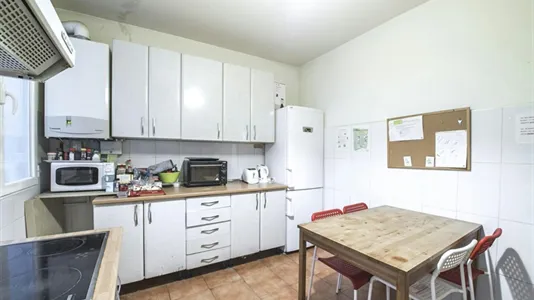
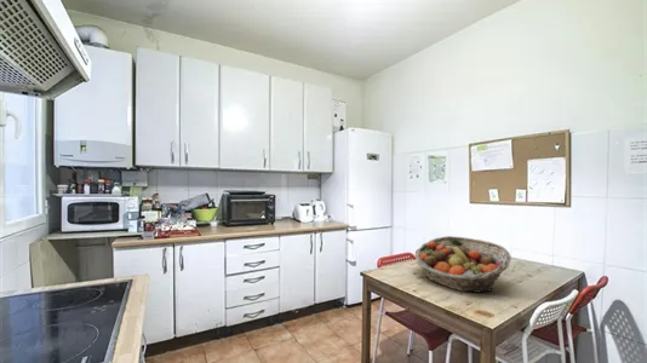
+ fruit basket [413,235,513,294]
